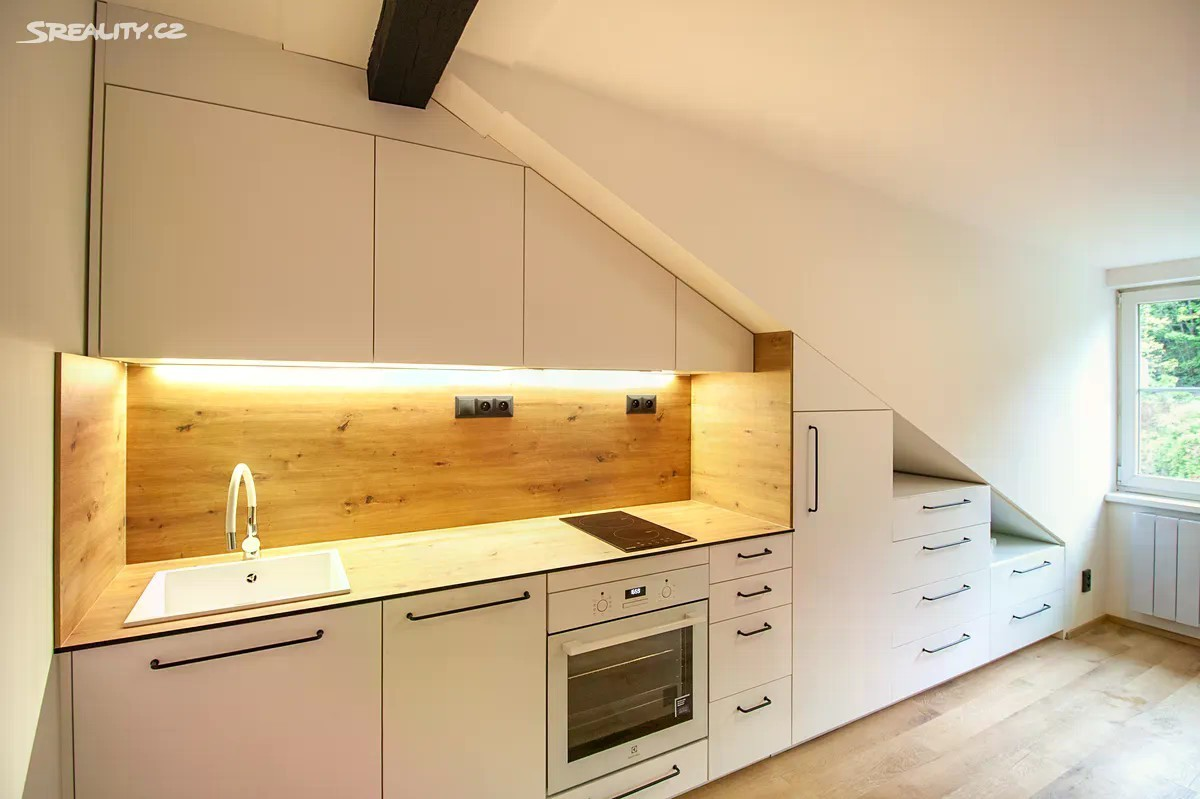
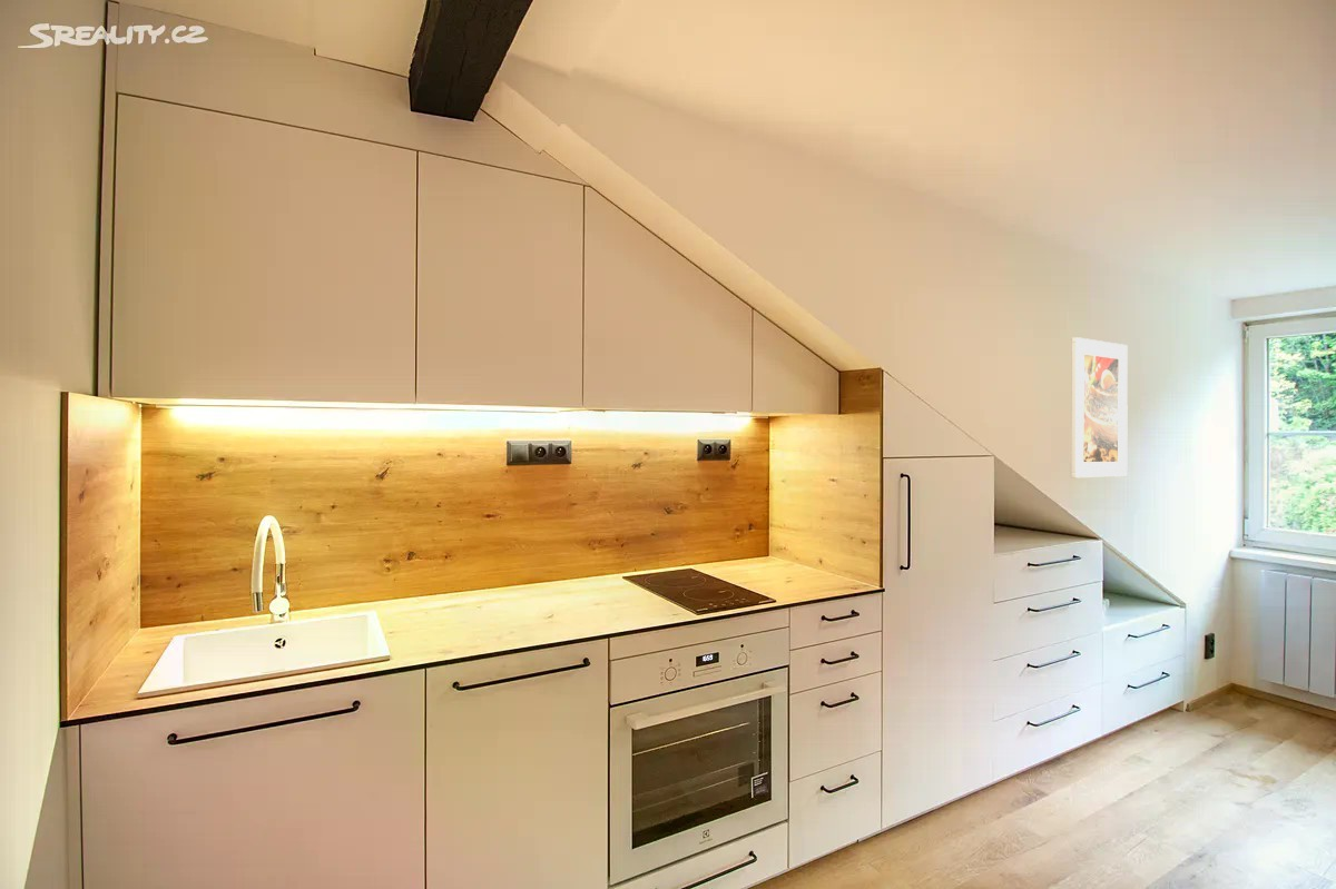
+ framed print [1070,336,1129,480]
